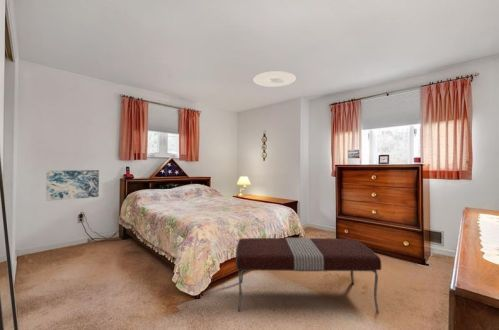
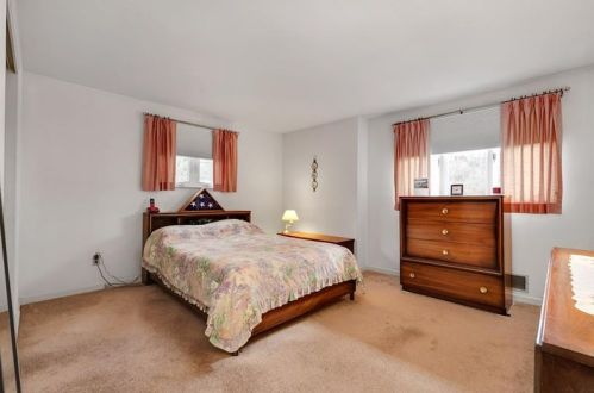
- bench [234,237,382,314]
- ceiling light [253,70,297,88]
- wall art [45,169,100,202]
